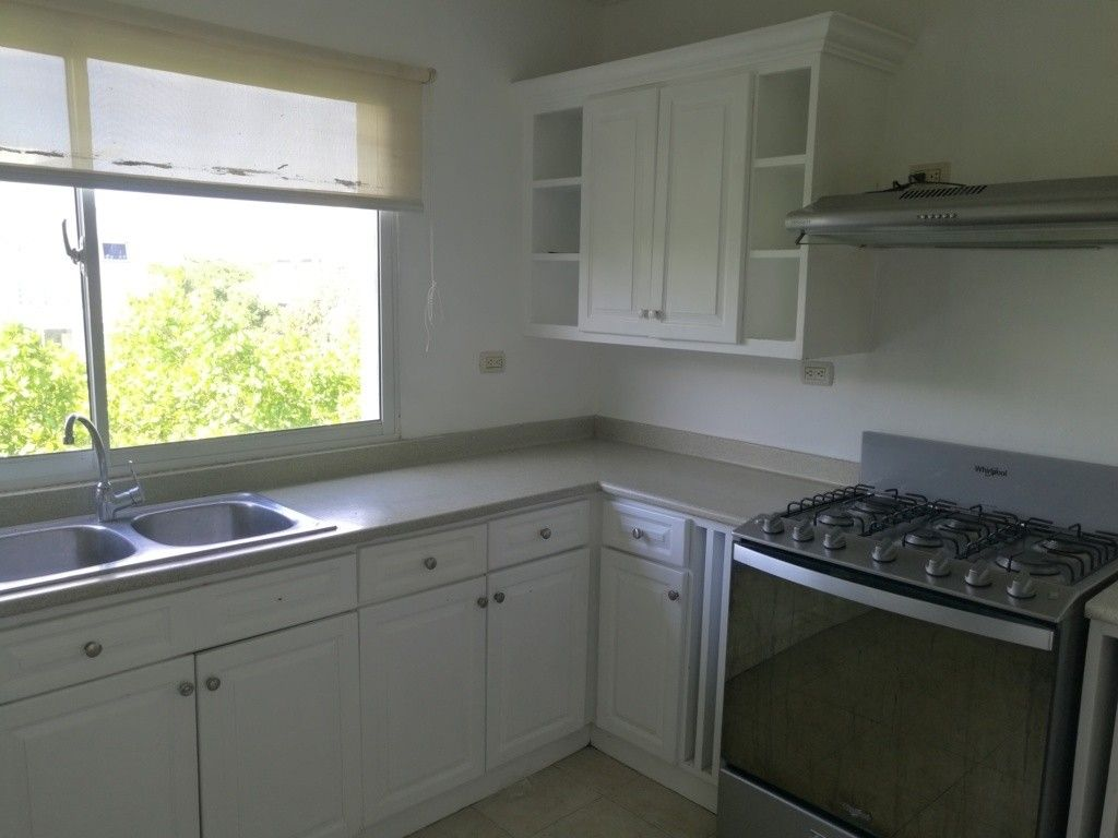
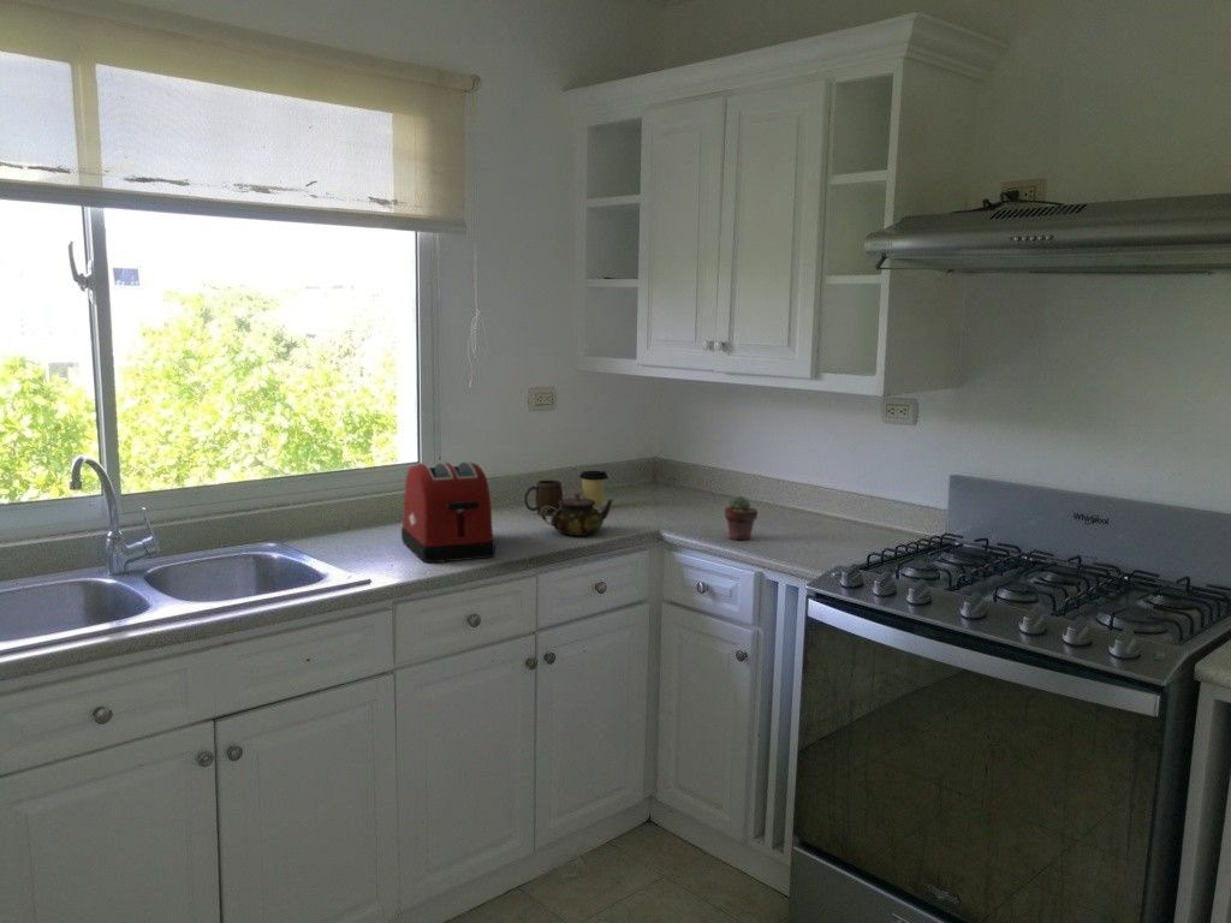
+ toaster [400,460,496,564]
+ mug [523,480,564,517]
+ teapot [540,492,614,537]
+ coffee cup [578,470,609,511]
+ potted succulent [724,495,759,542]
